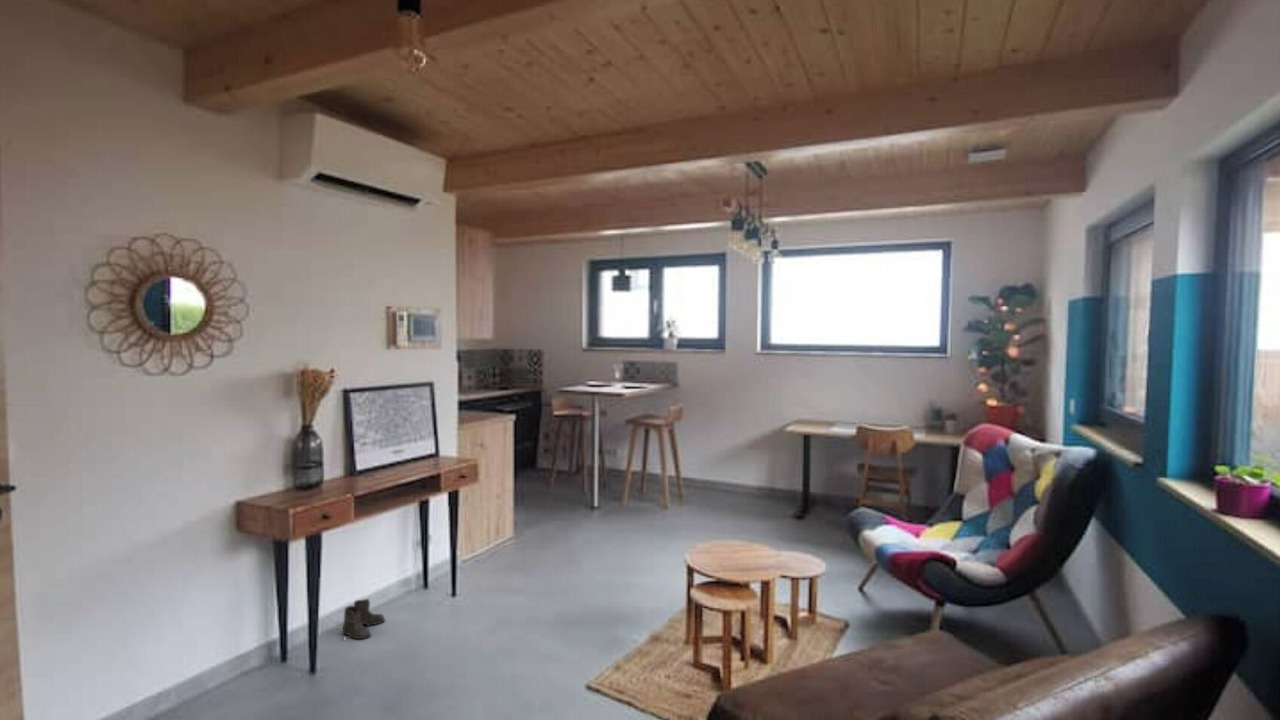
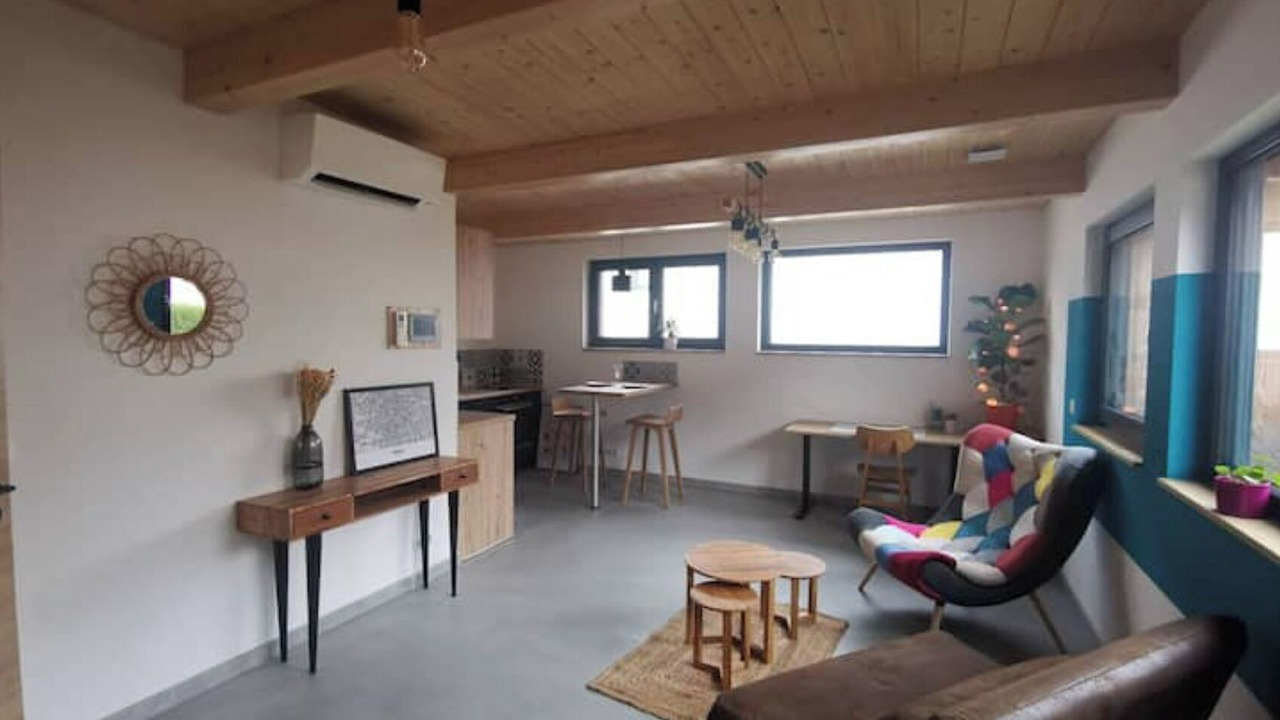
- boots [340,598,386,642]
